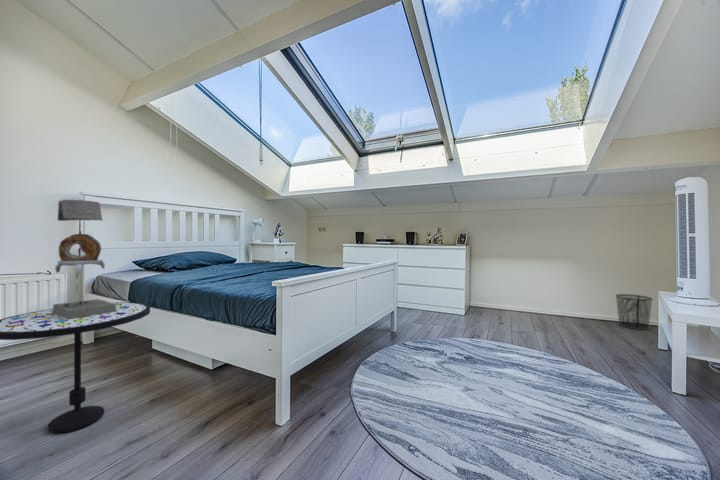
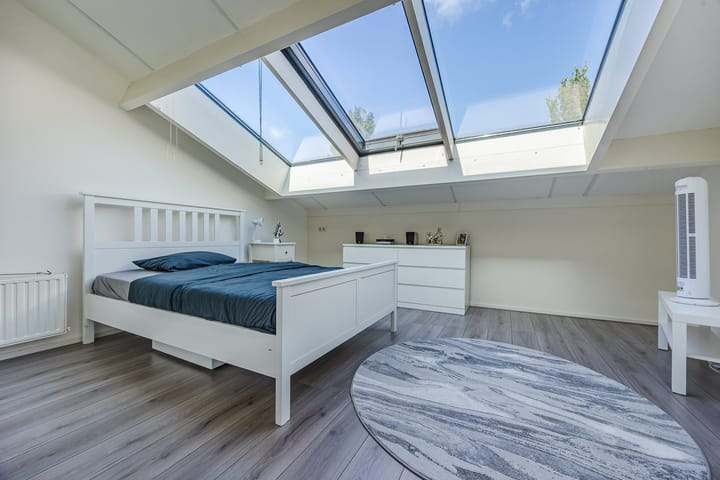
- side table [0,301,151,434]
- table lamp [52,198,116,319]
- waste bin [614,293,654,331]
